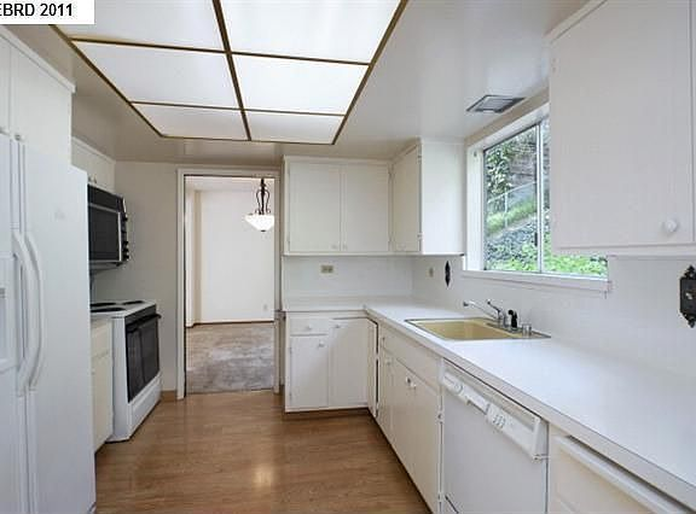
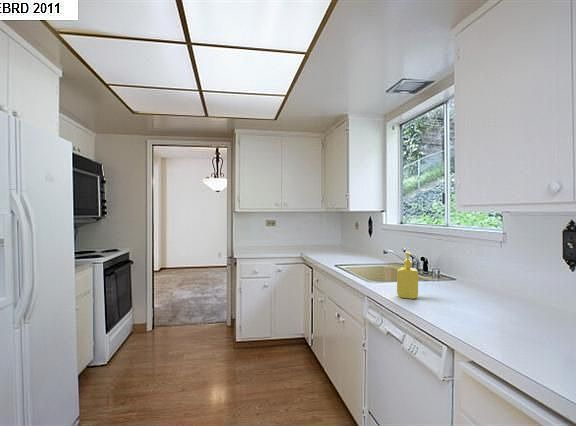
+ soap dispenser [396,251,419,300]
